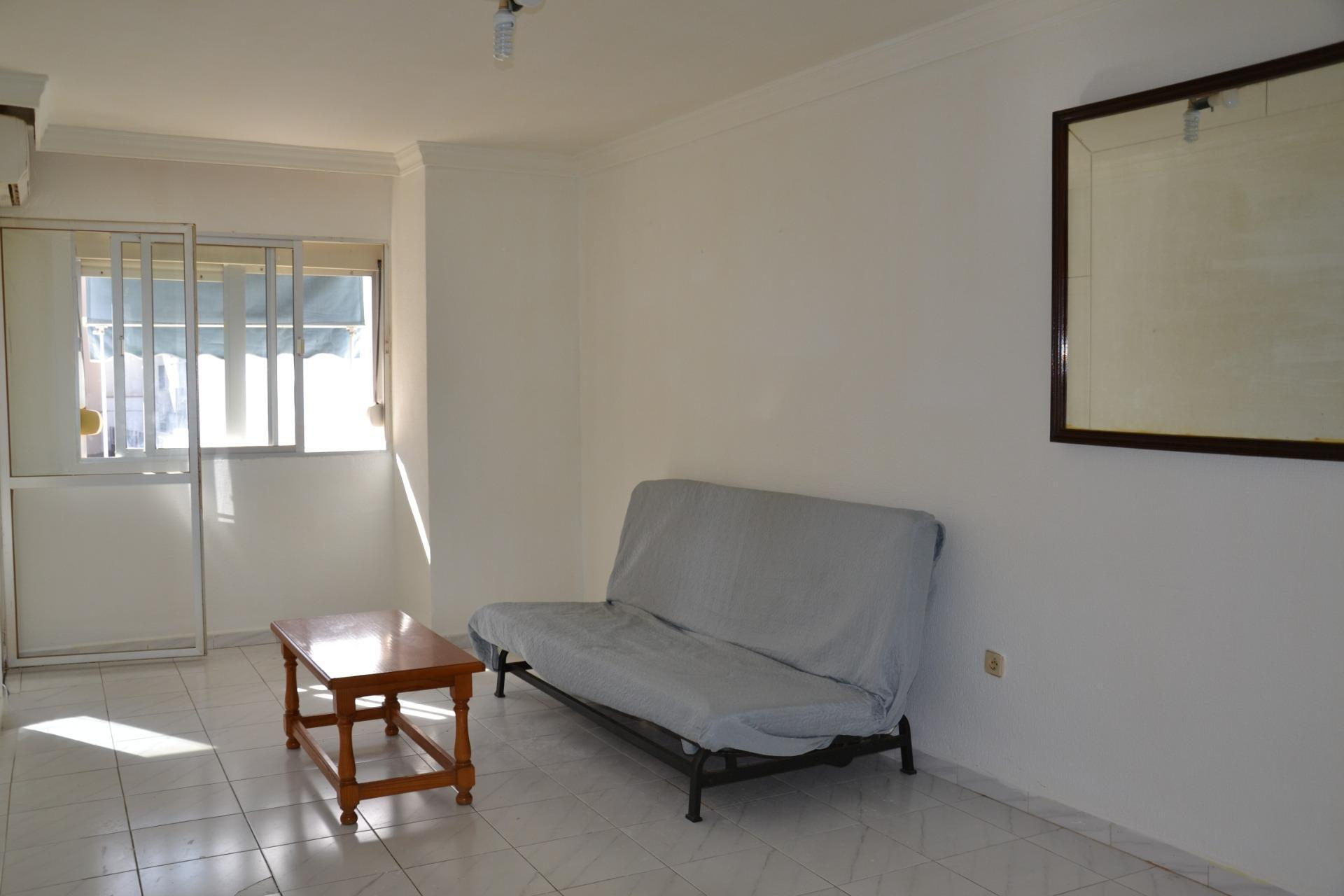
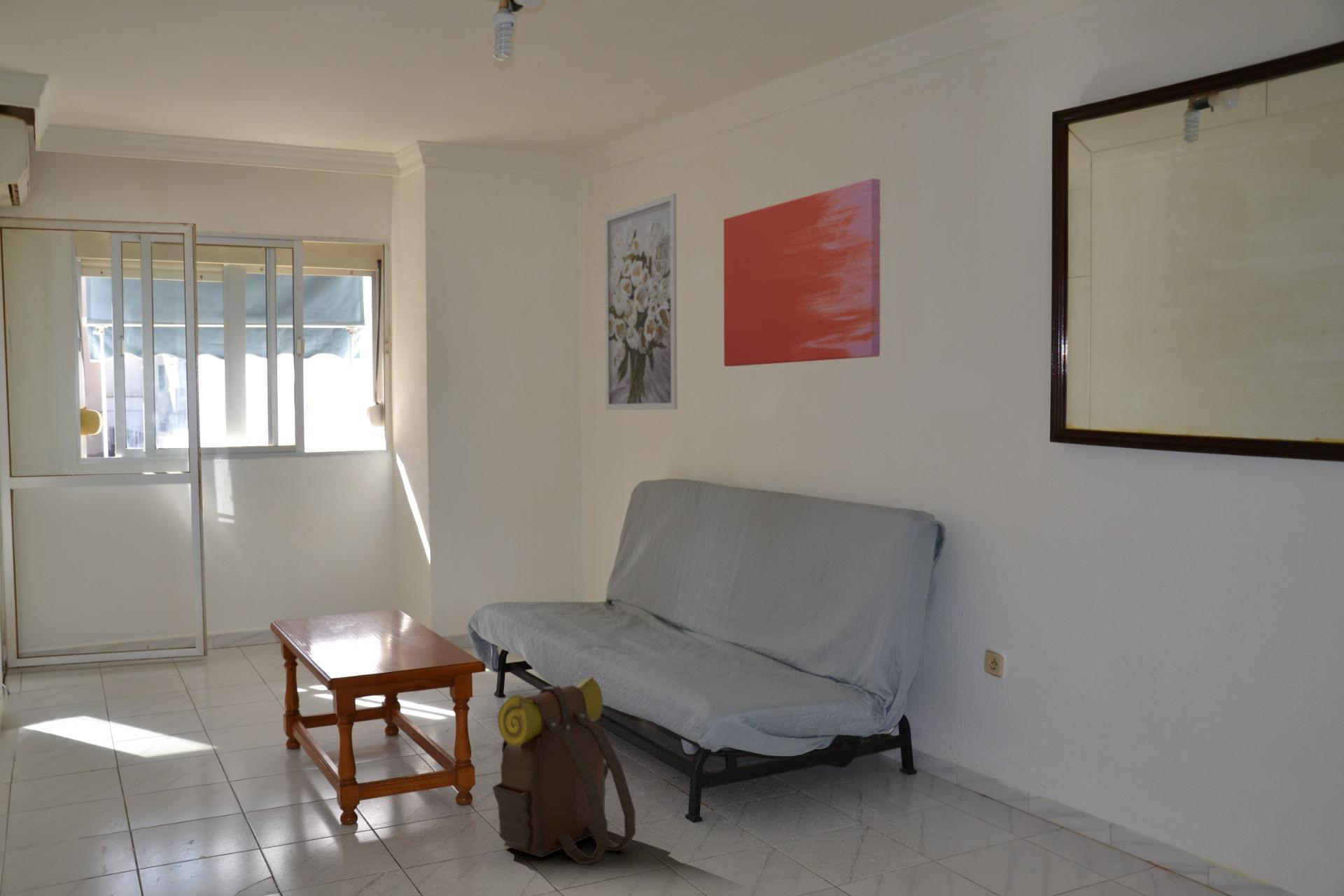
+ wall art [604,193,678,411]
+ wall art [723,178,881,367]
+ backpack [491,675,636,865]
